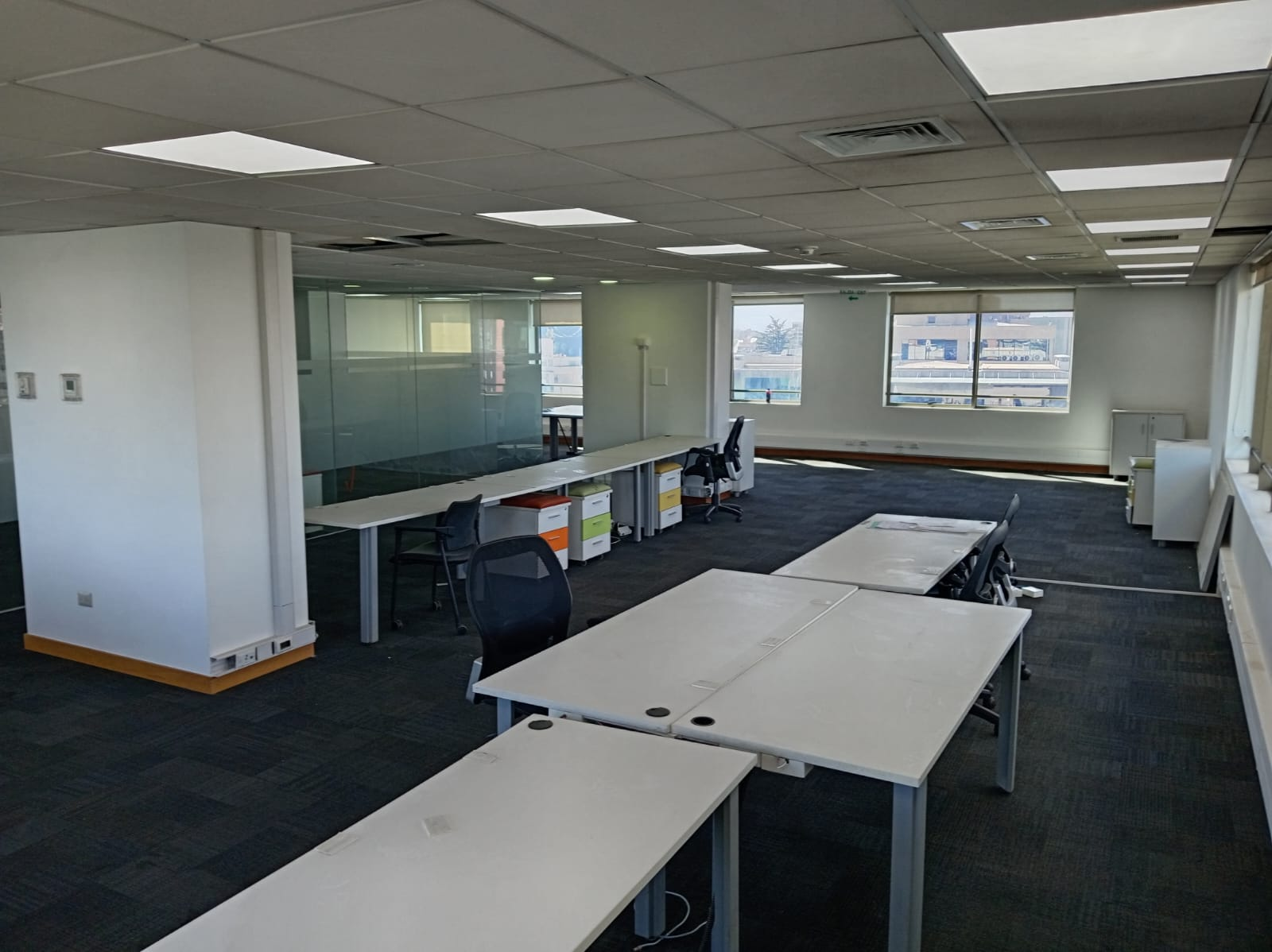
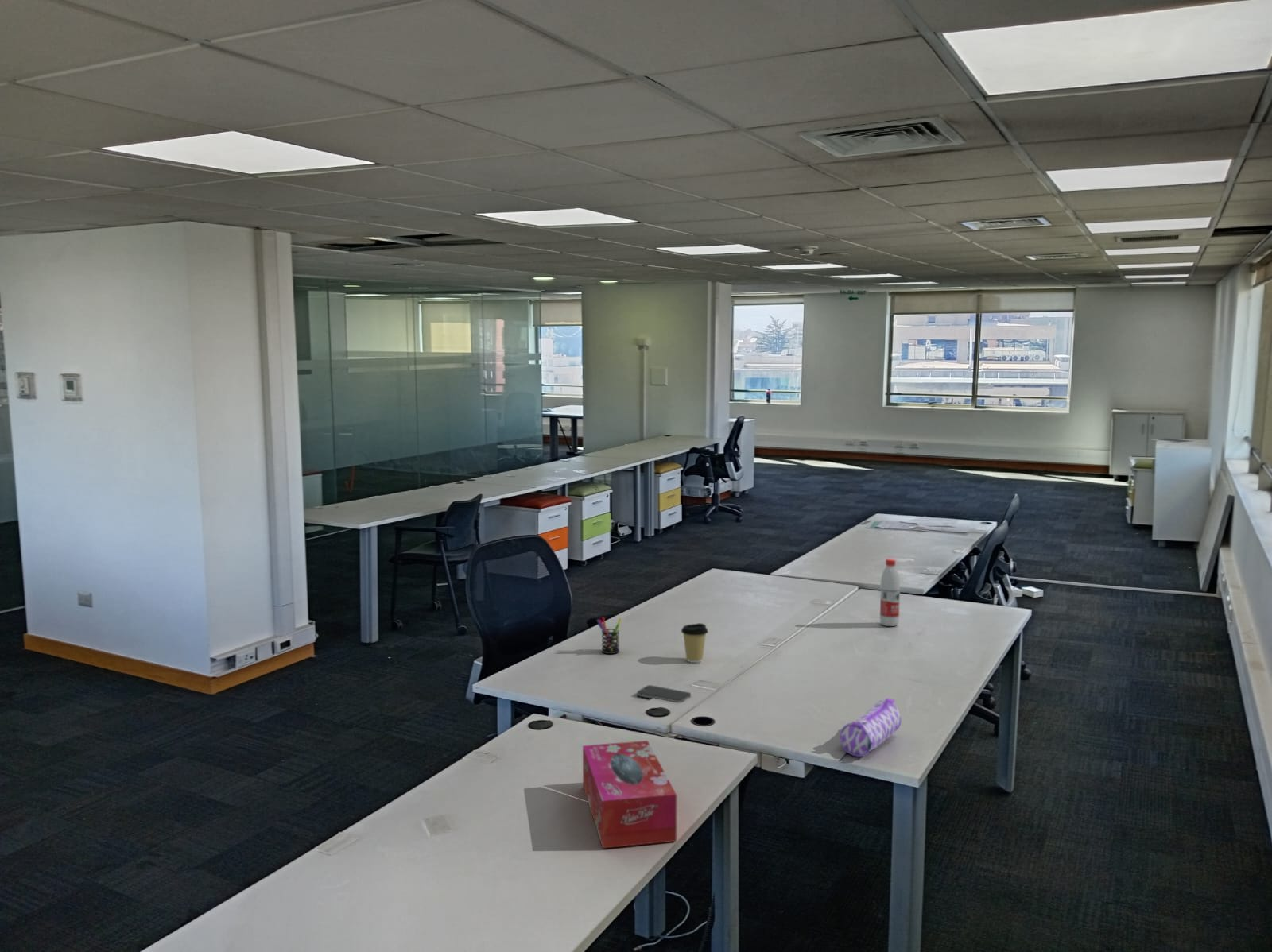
+ water bottle [879,558,901,627]
+ pencil case [839,697,902,757]
+ smartphone [636,684,692,703]
+ pen holder [595,617,622,655]
+ coffee cup [681,622,709,664]
+ tissue box [582,740,677,849]
